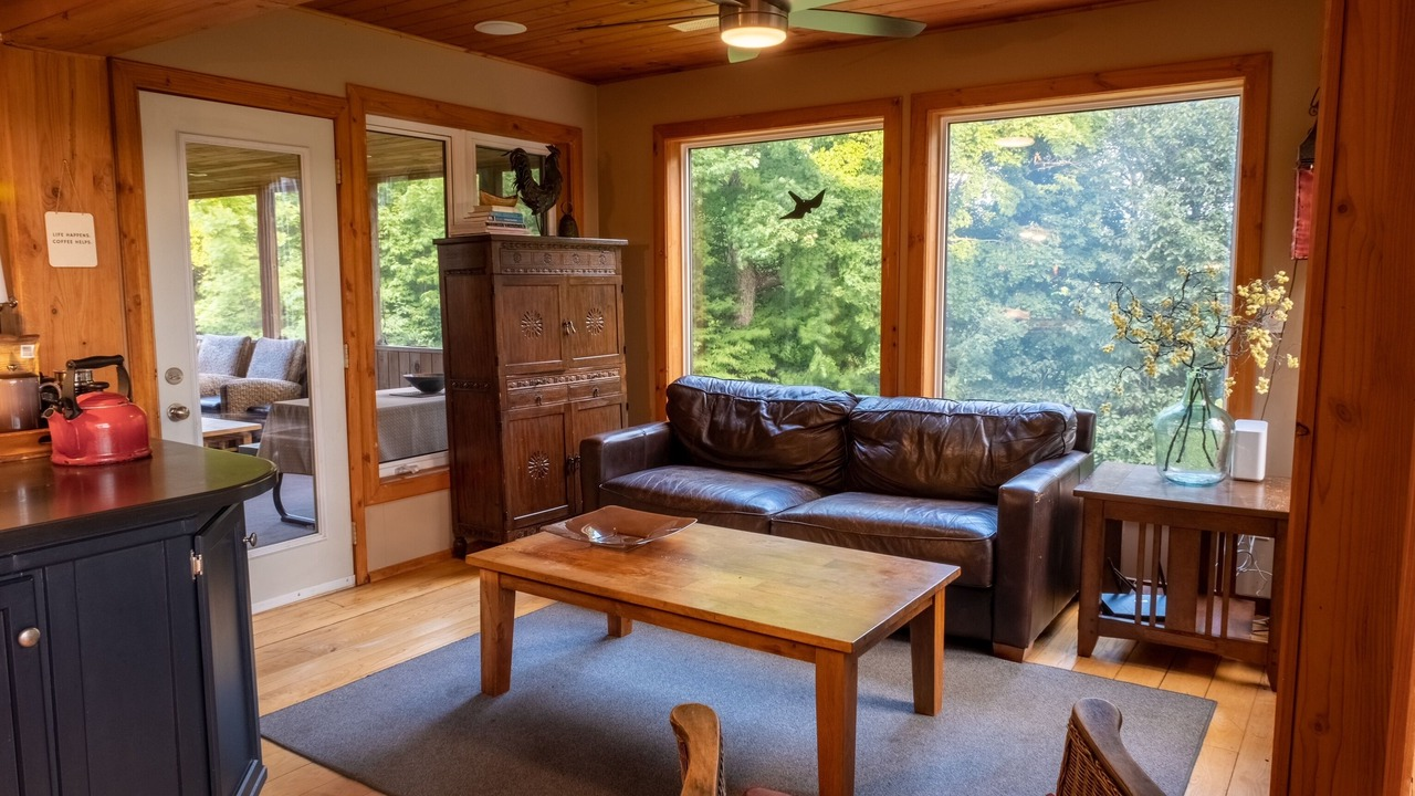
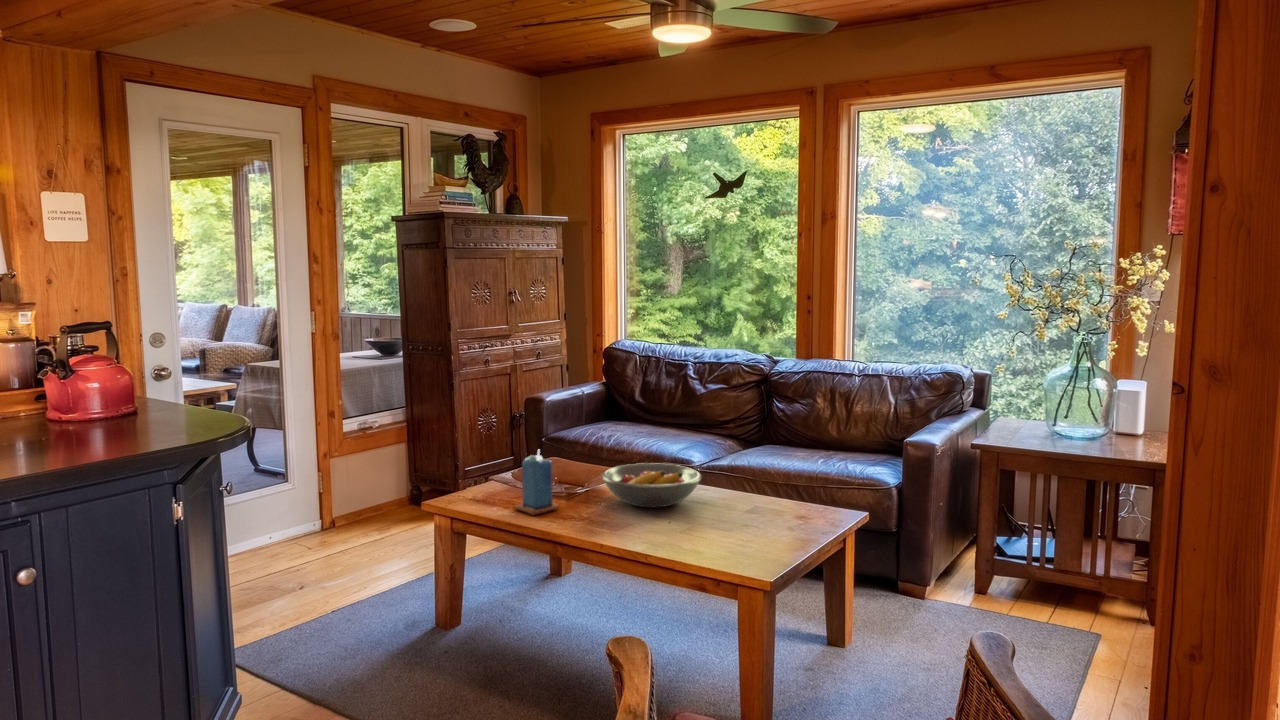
+ fruit bowl [601,462,703,508]
+ candle [513,449,560,516]
